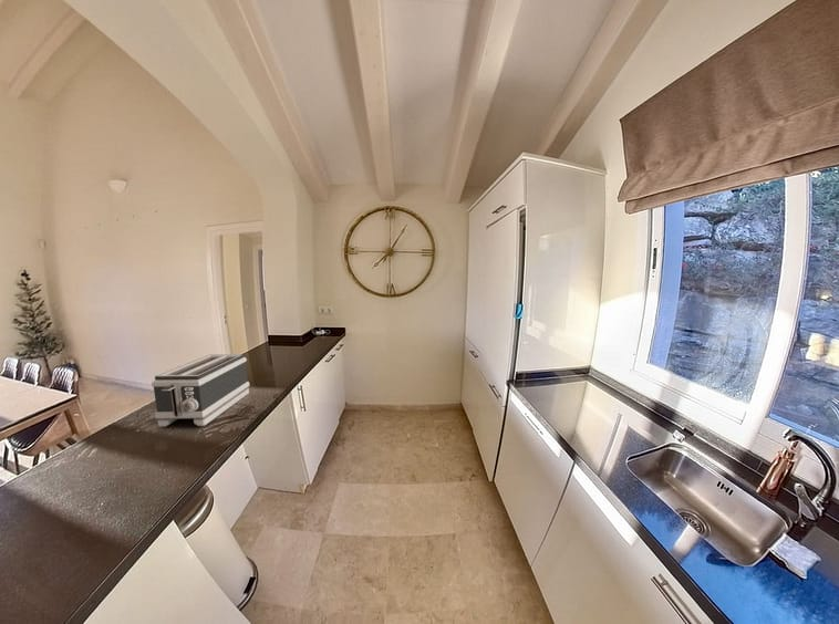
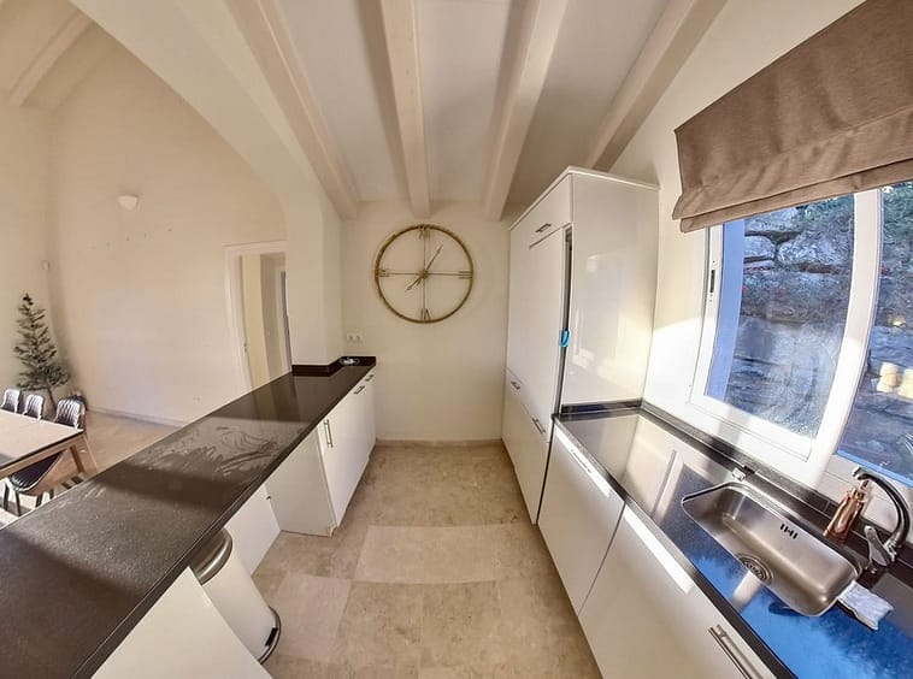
- toaster [151,353,250,427]
